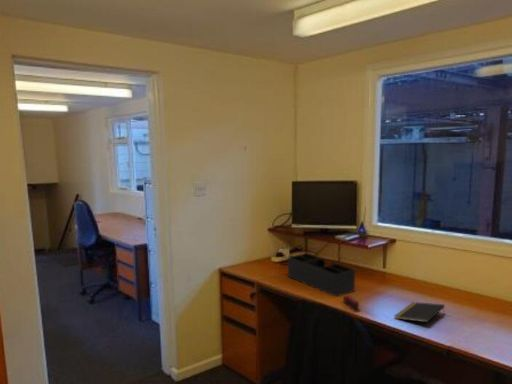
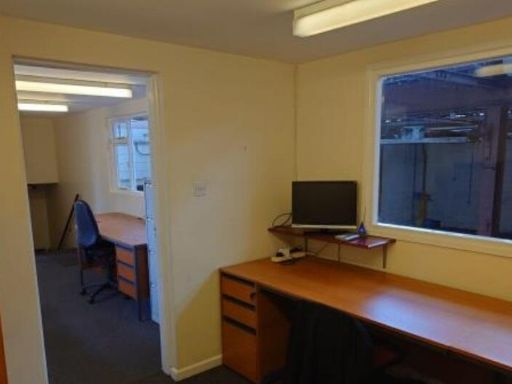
- notepad [394,301,446,323]
- desk organizer [287,252,356,298]
- stapler [342,295,362,313]
